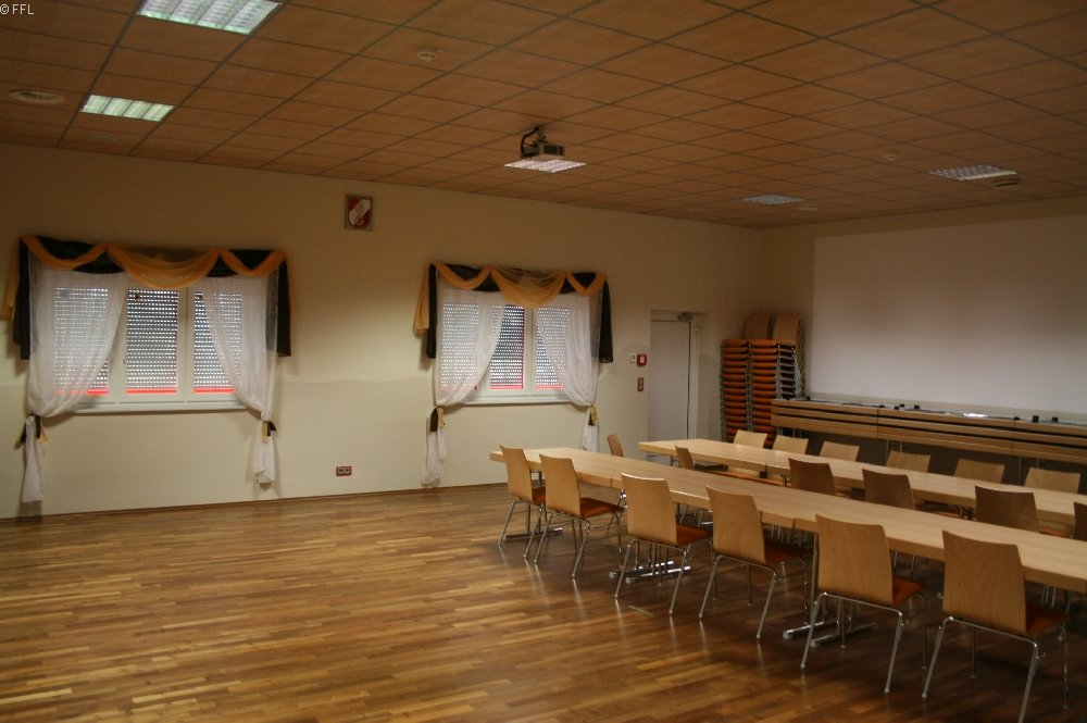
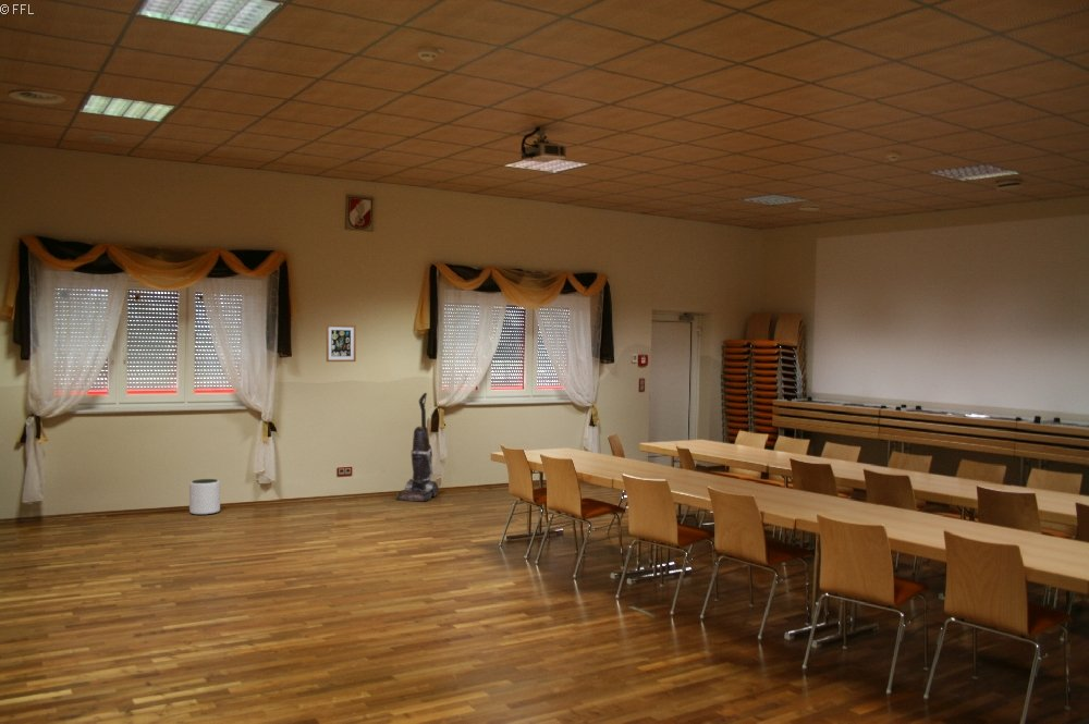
+ vacuum cleaner [395,392,439,502]
+ plant pot [188,478,221,516]
+ wall art [326,323,357,363]
